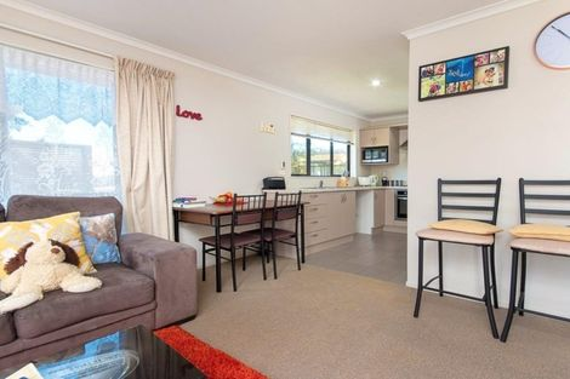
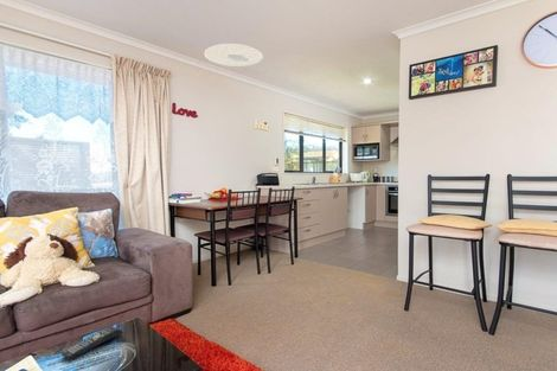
+ remote control [59,326,124,360]
+ ceiling light [203,43,264,68]
